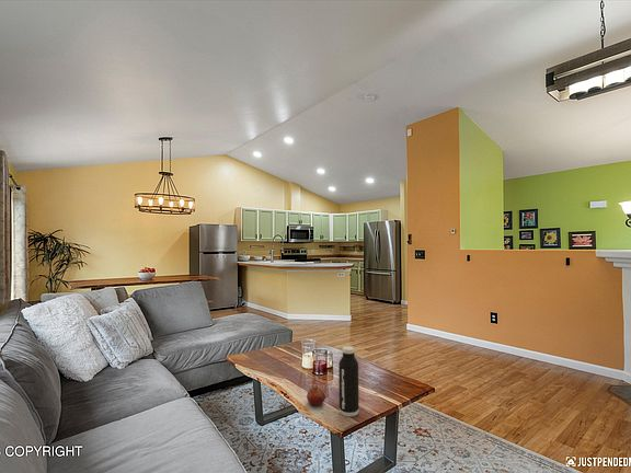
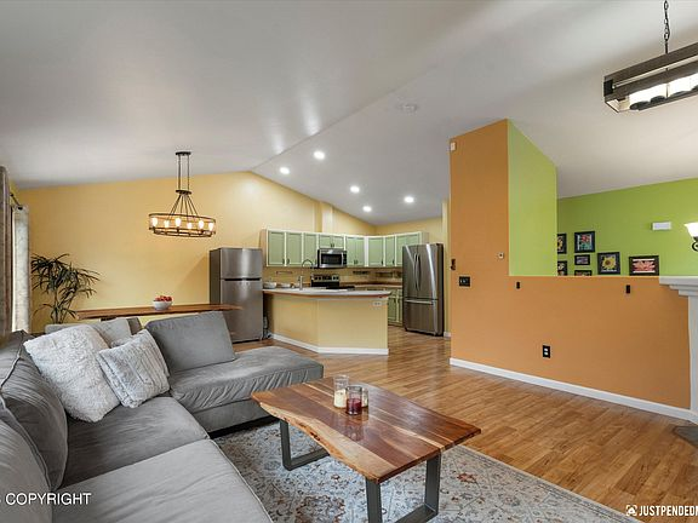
- apple [306,385,326,407]
- water bottle [337,345,359,418]
